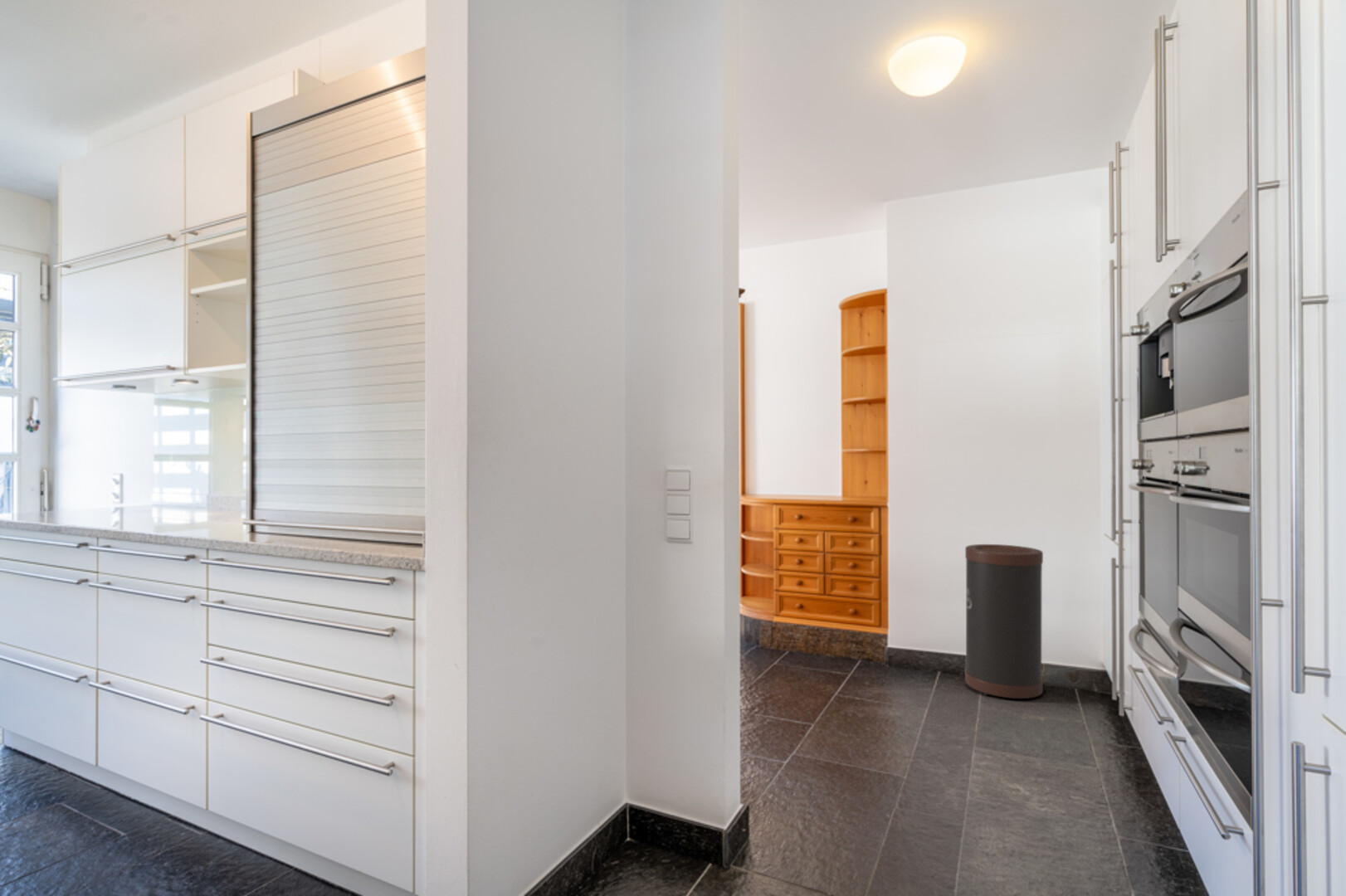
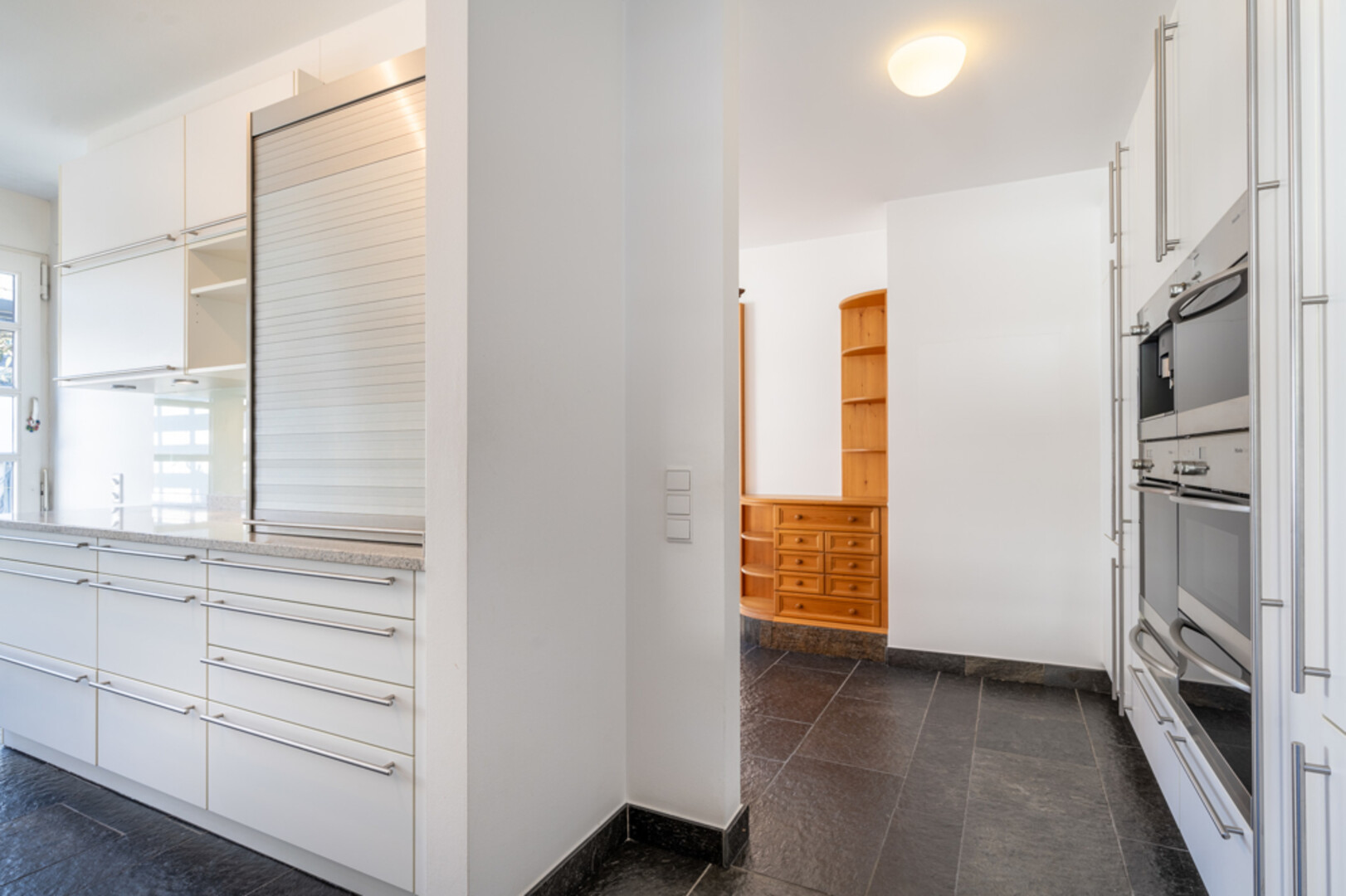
- trash can [964,543,1044,699]
